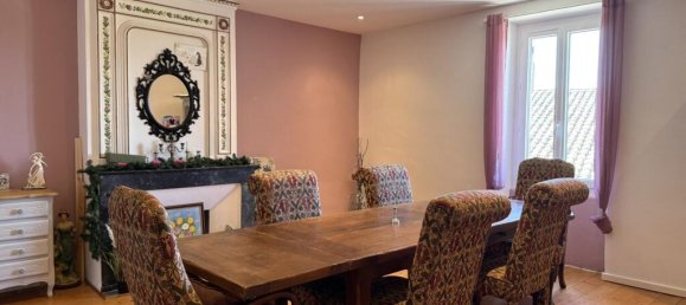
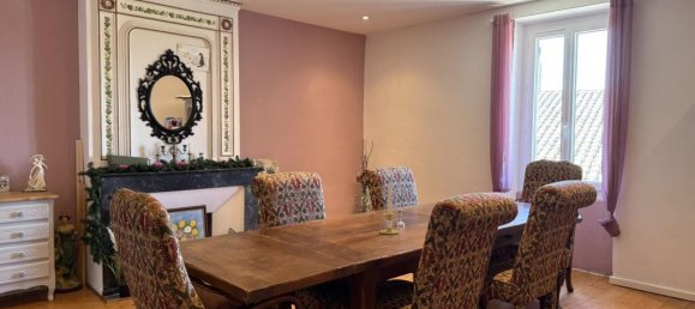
+ candle [378,181,400,235]
